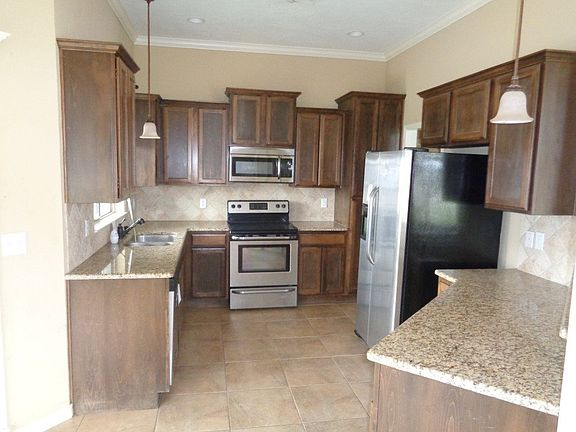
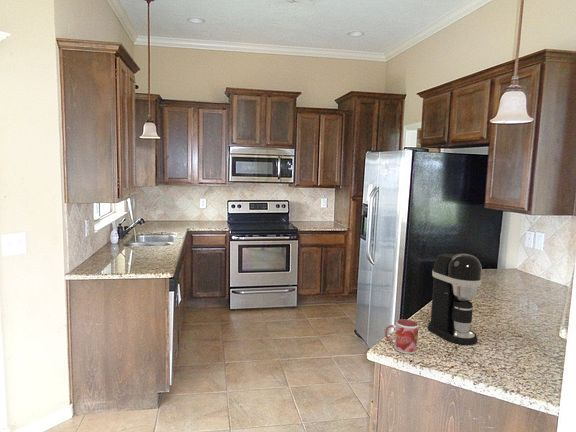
+ mug [384,318,419,355]
+ coffee maker [427,253,483,346]
